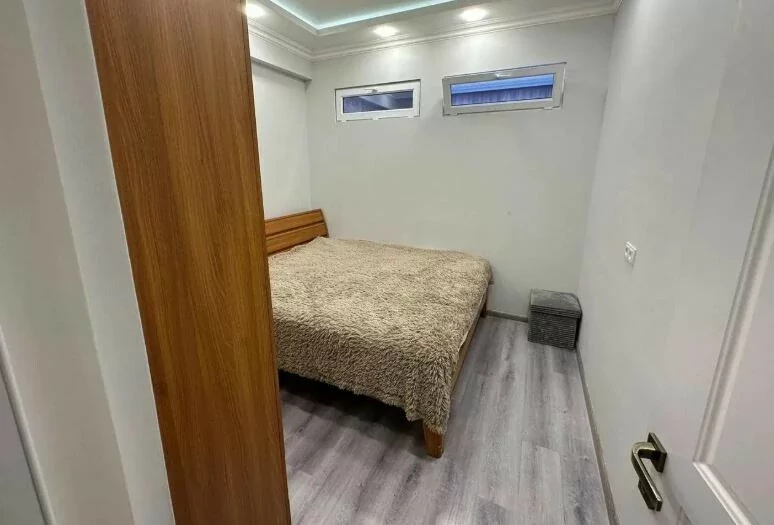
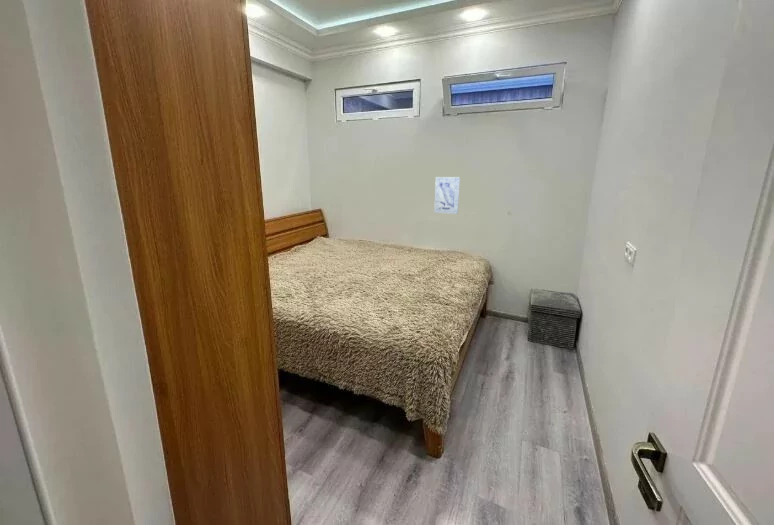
+ wall art [433,176,461,215]
